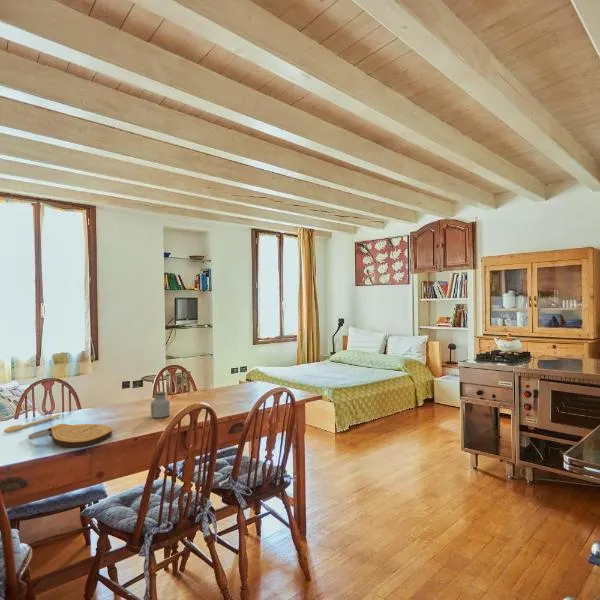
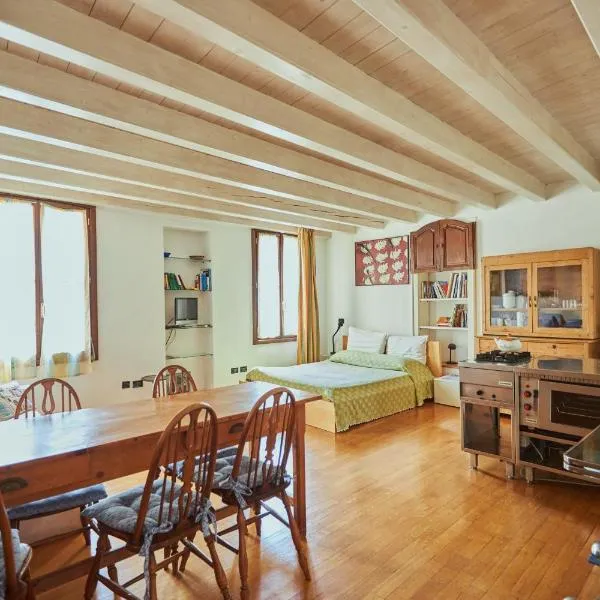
- jar [150,390,171,419]
- spoon [3,413,62,434]
- key chain [27,423,113,448]
